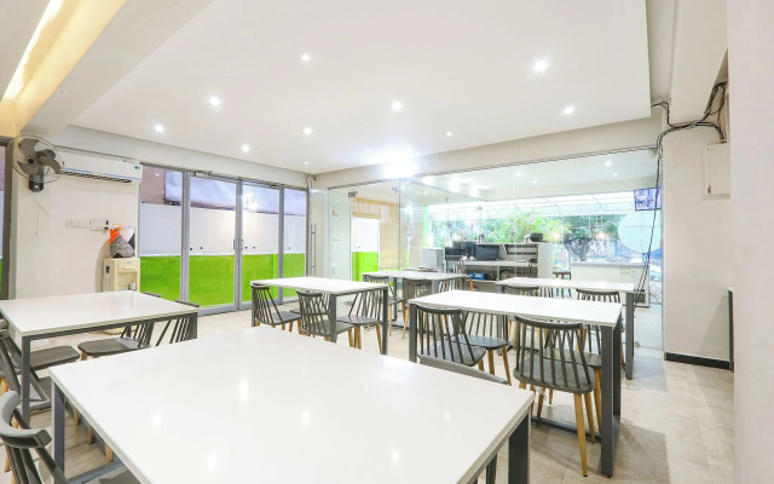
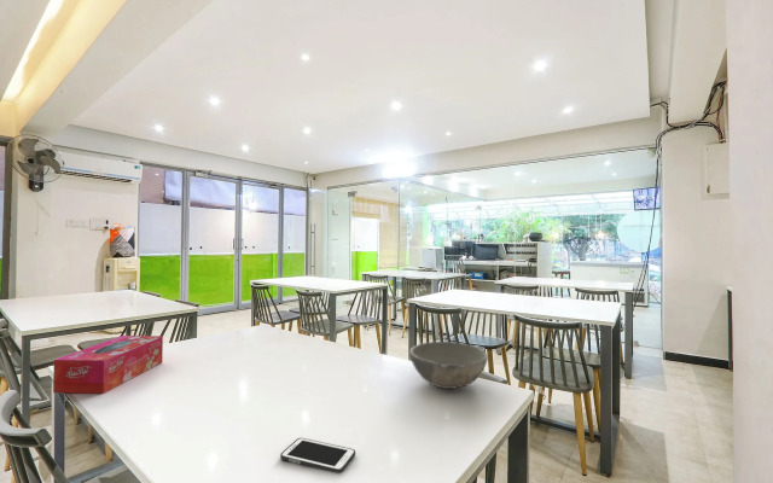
+ bowl [408,341,489,390]
+ cell phone [279,437,356,475]
+ tissue box [52,334,164,395]
